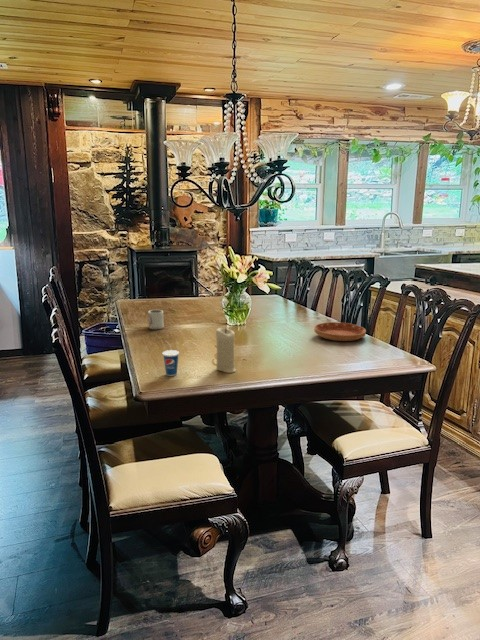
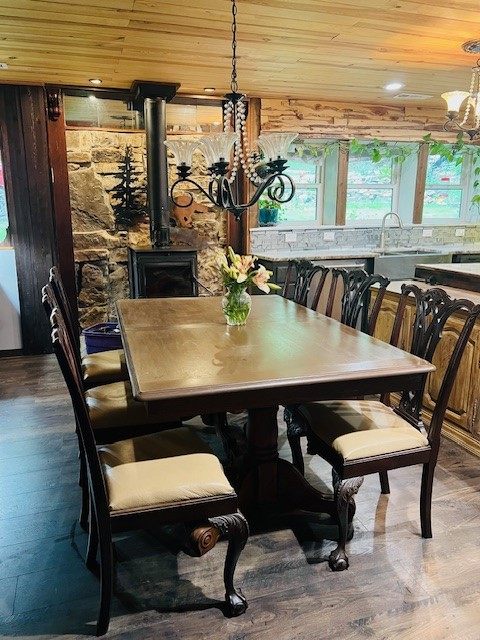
- candle [215,327,237,374]
- cup [147,309,165,330]
- cup [161,339,180,377]
- saucer [313,321,367,342]
